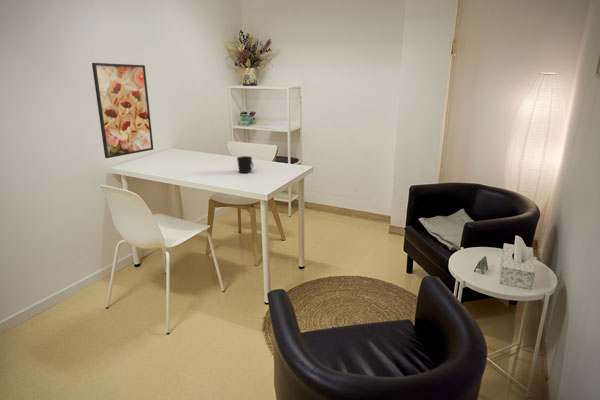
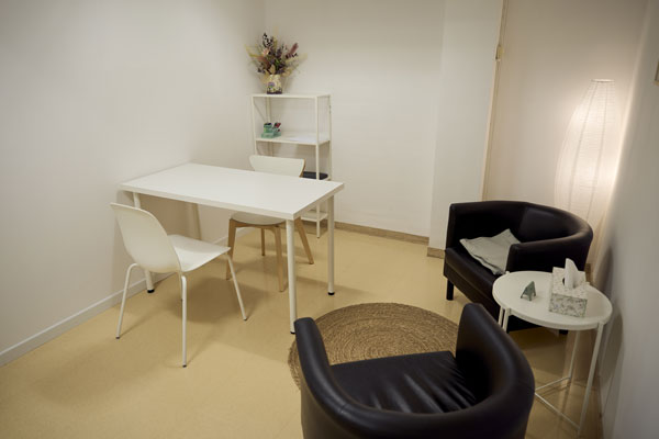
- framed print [91,62,154,159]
- cup [236,155,254,174]
